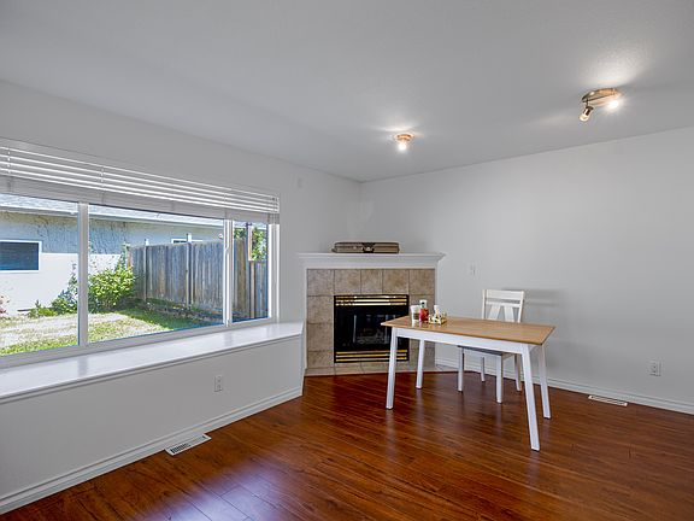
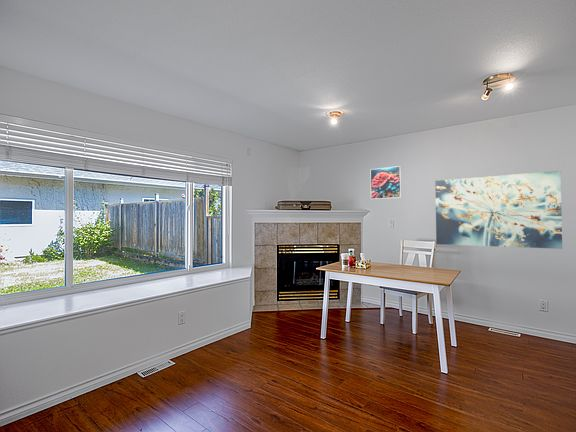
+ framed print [370,165,402,200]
+ wall art [434,170,563,250]
